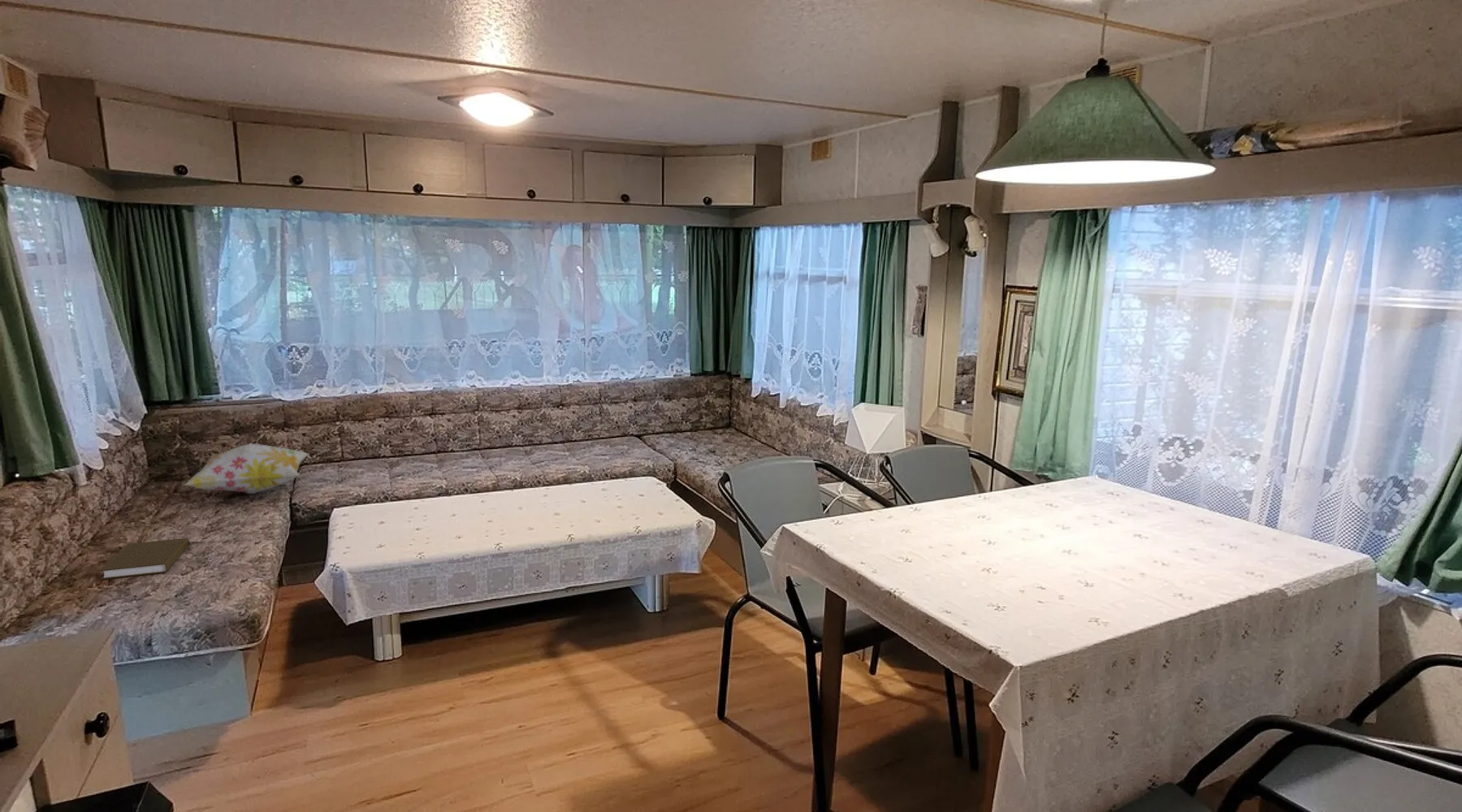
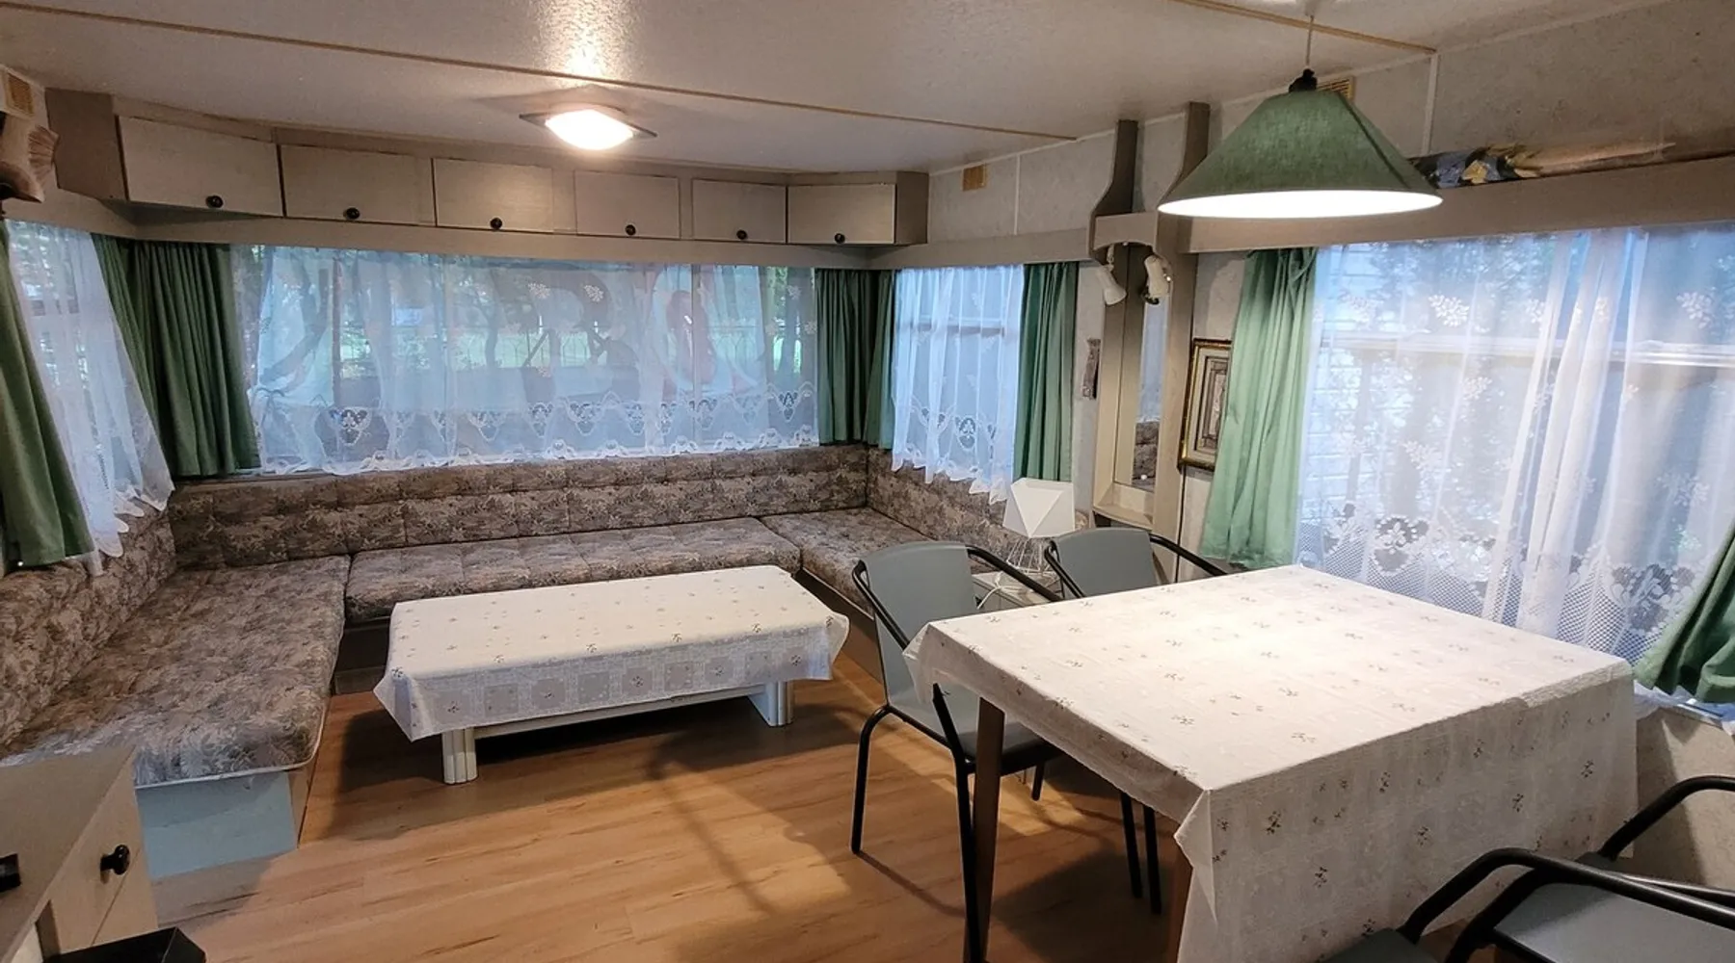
- decorative pillow [182,443,309,495]
- book [98,538,190,581]
